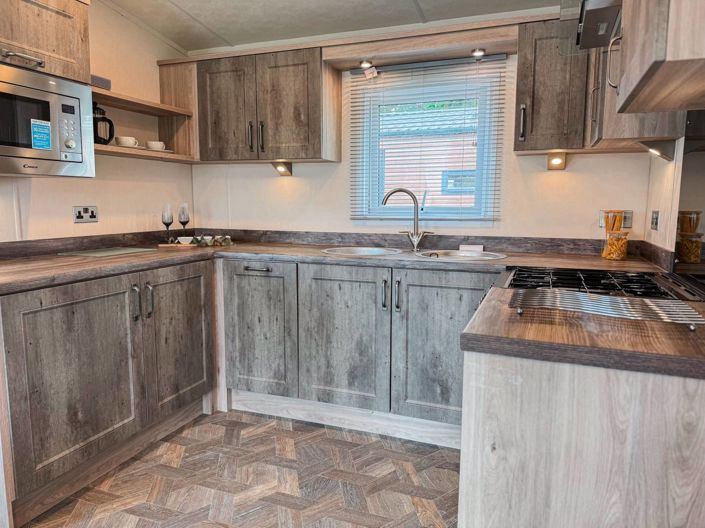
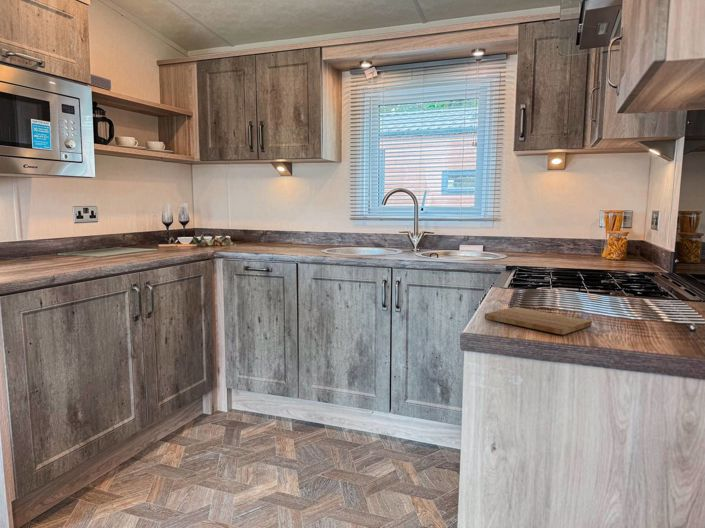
+ cutting board [484,306,593,336]
